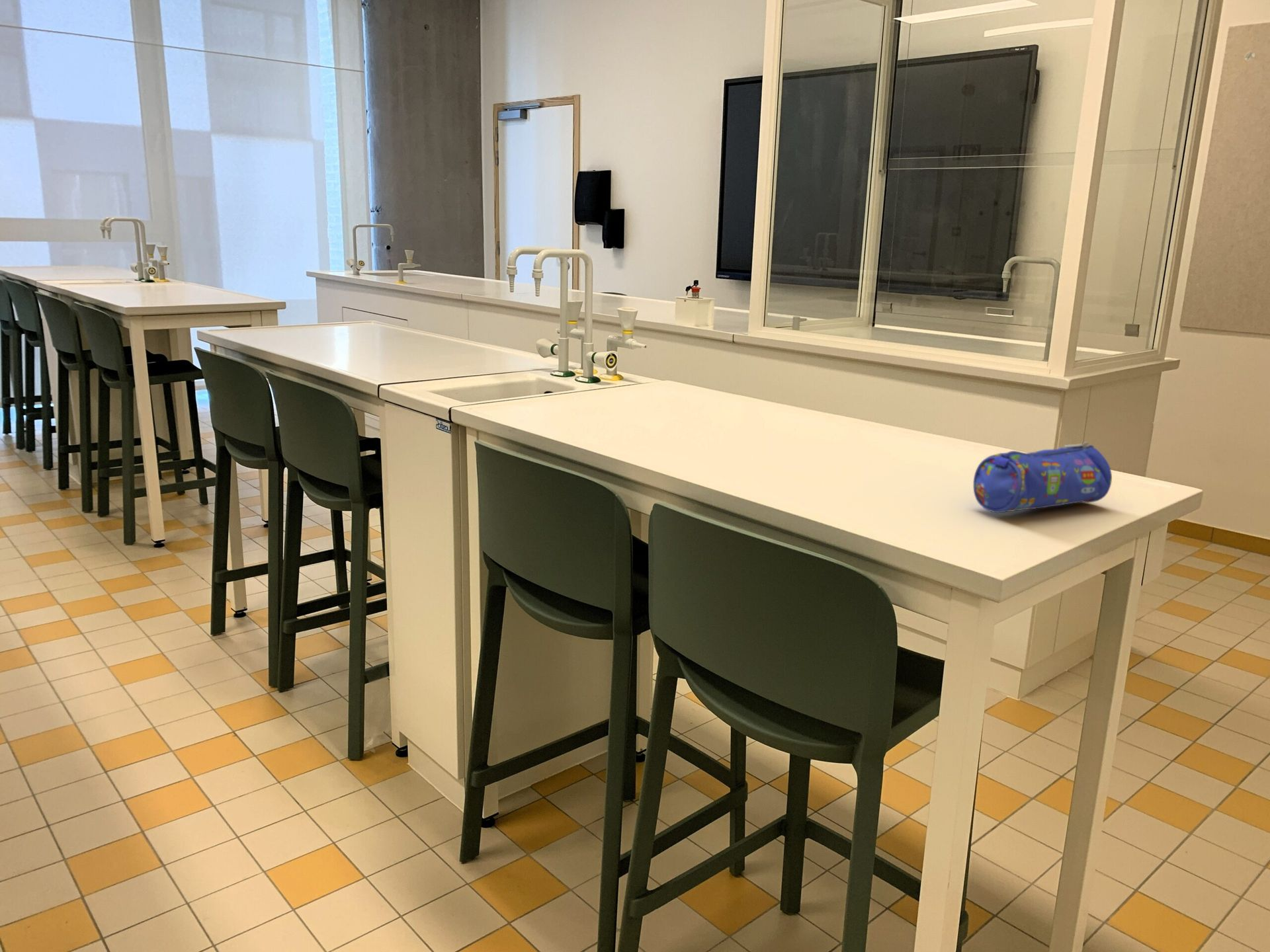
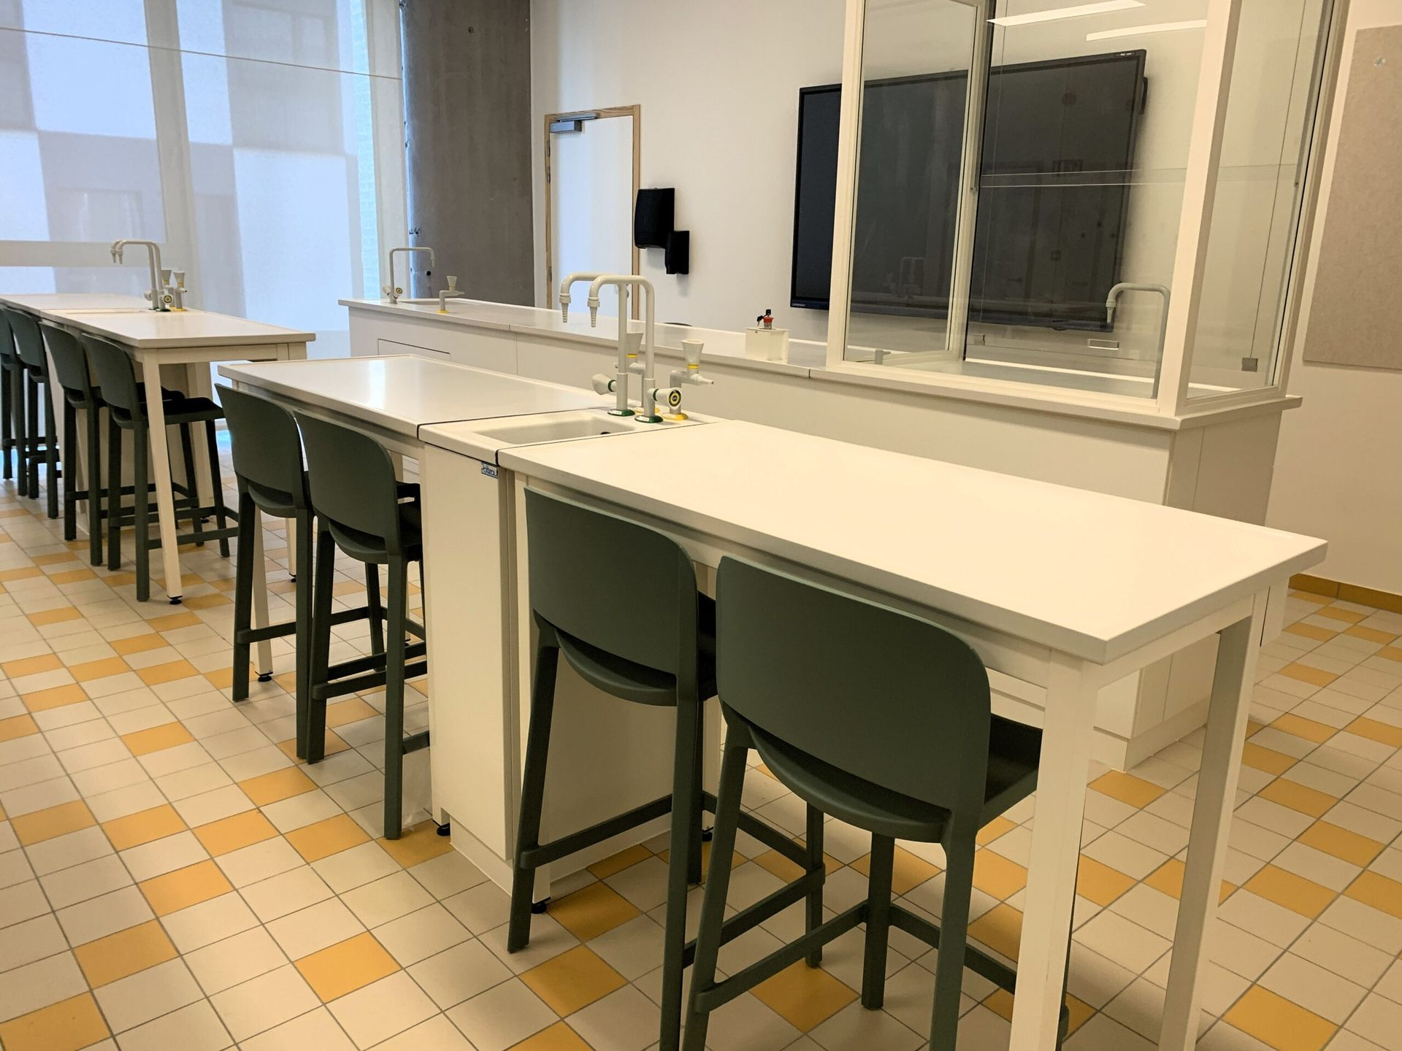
- pencil case [972,441,1113,514]
